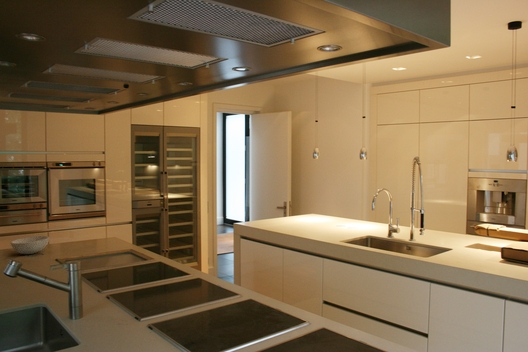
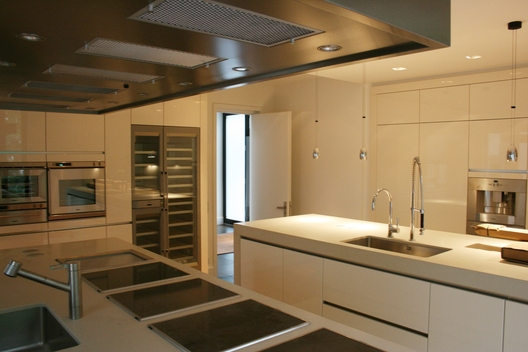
- bowl [10,235,50,255]
